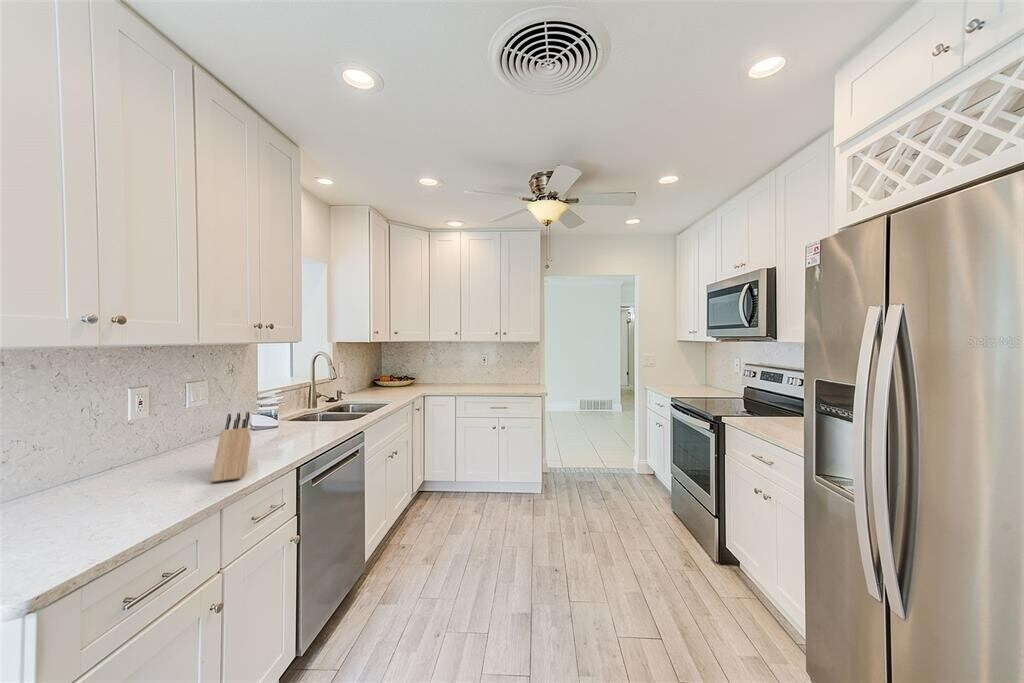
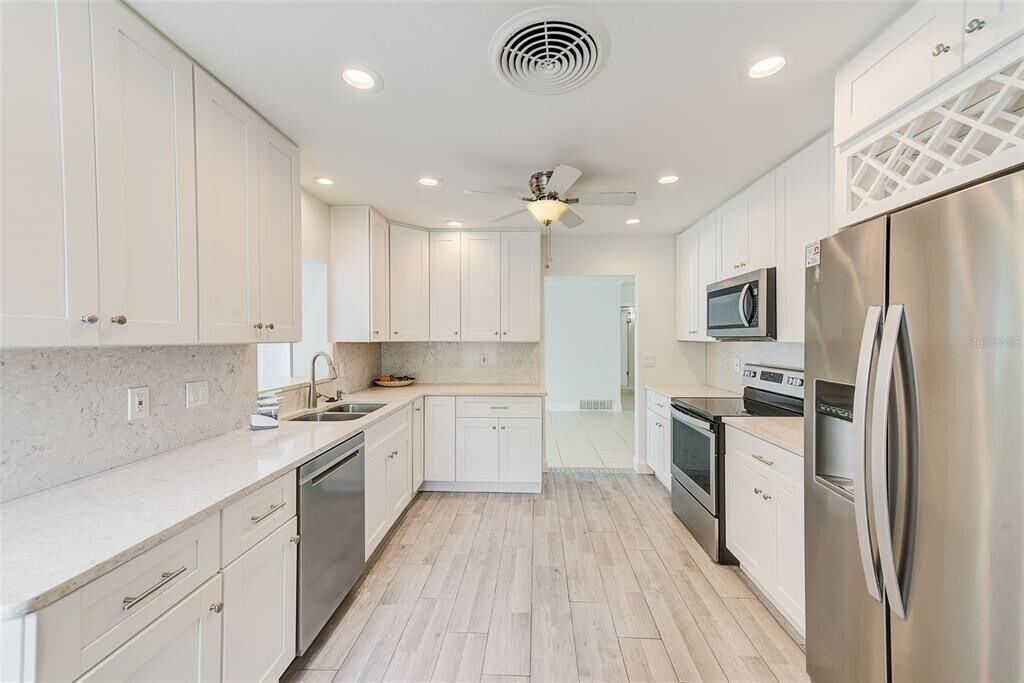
- knife block [210,411,252,483]
